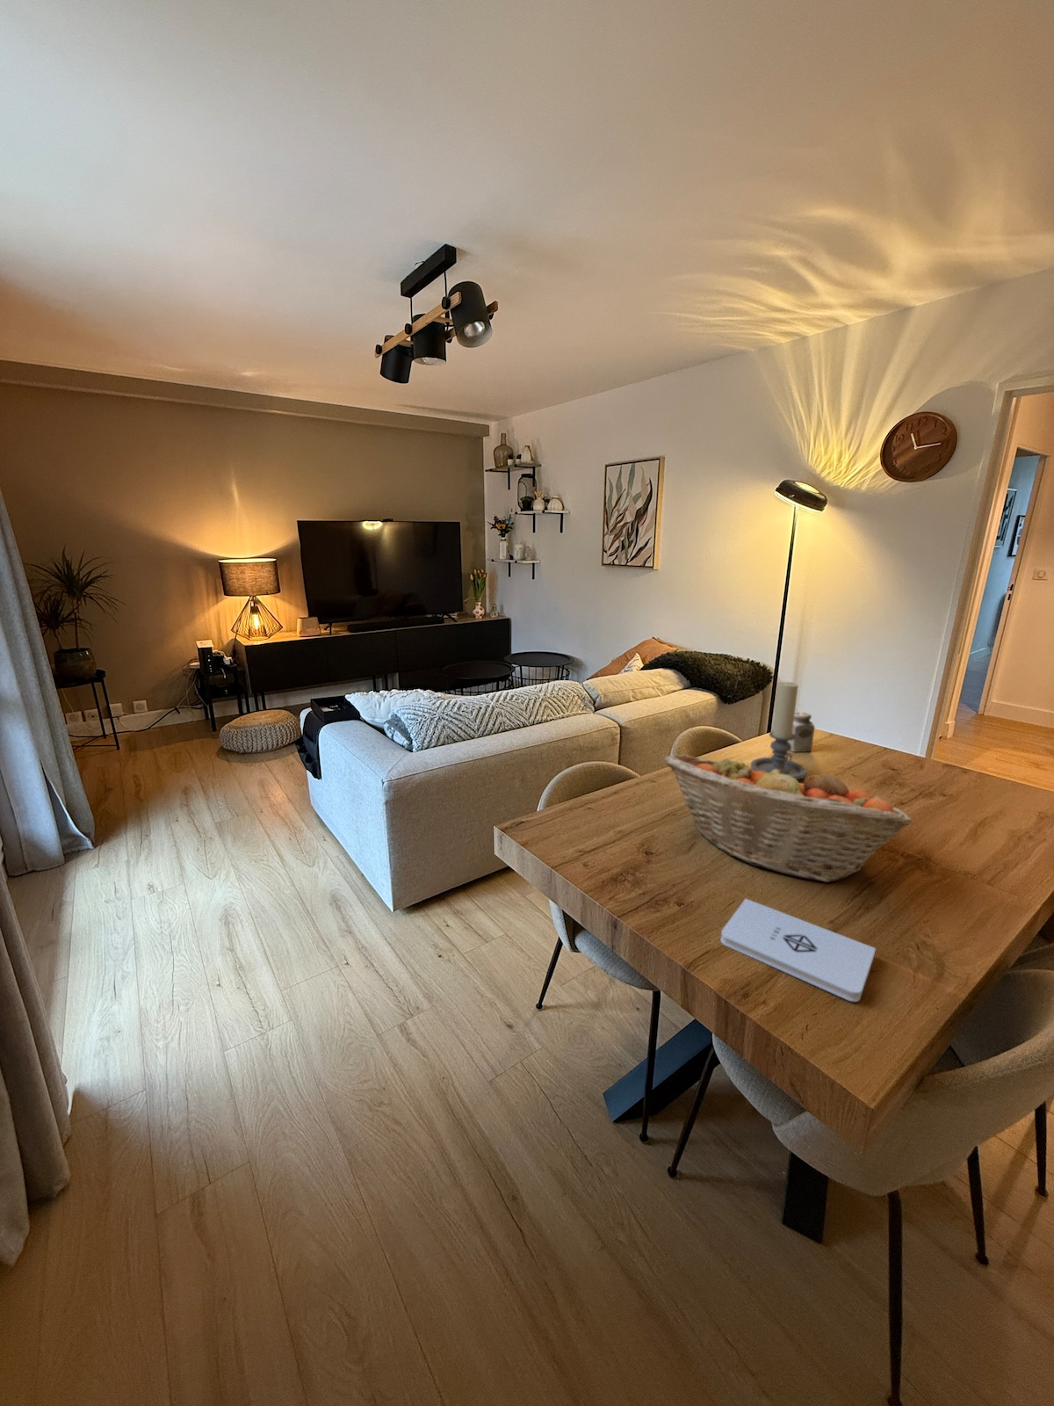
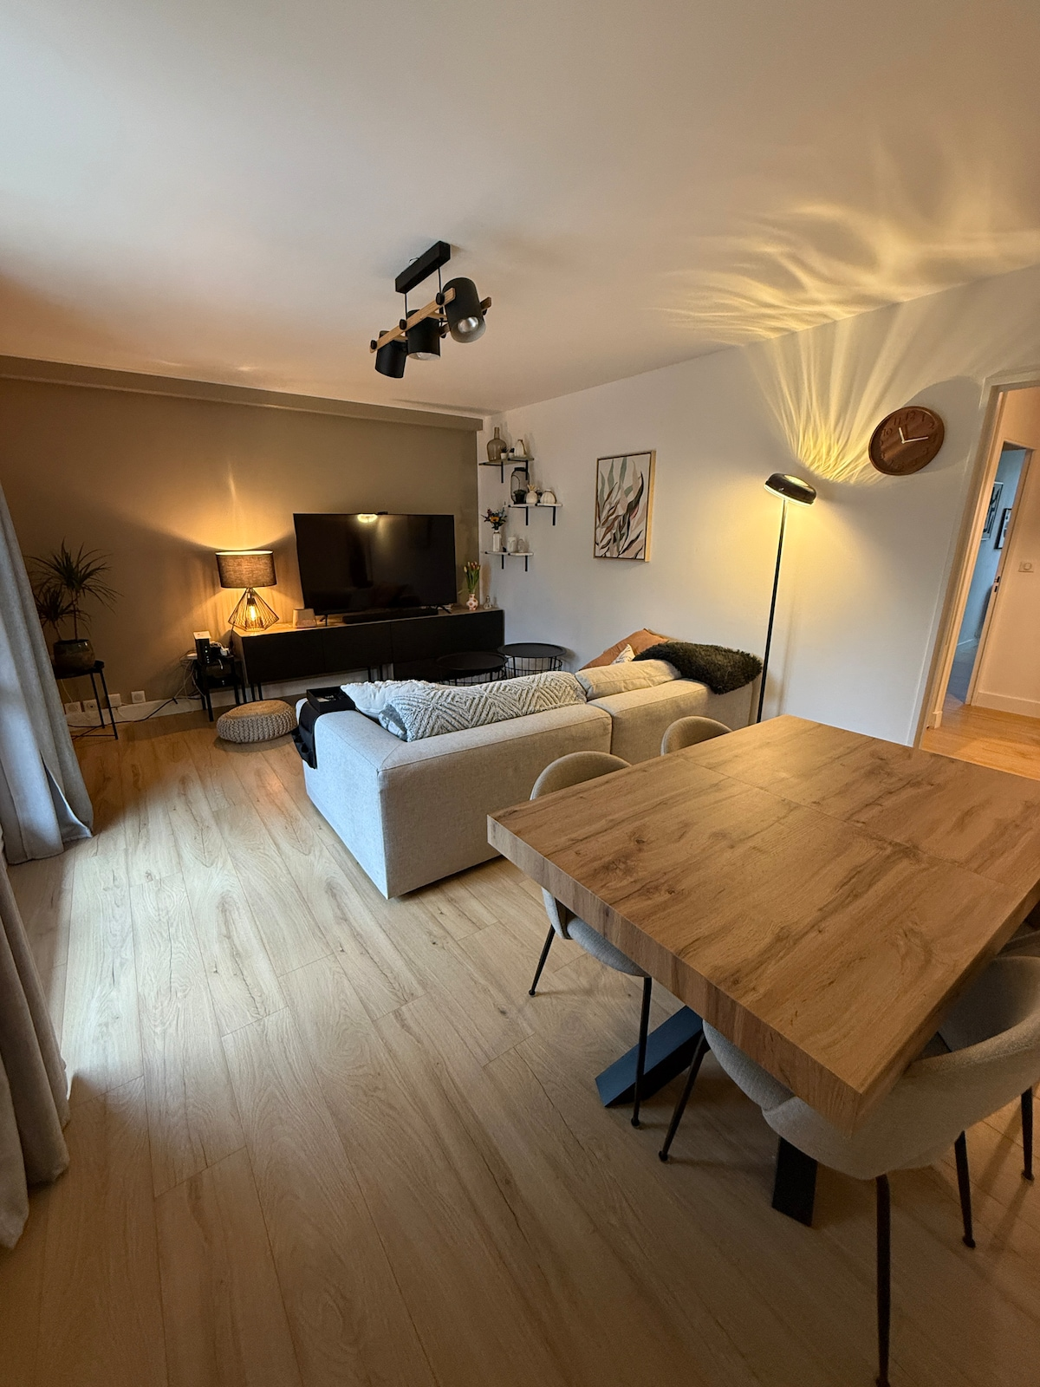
- candle holder [751,681,808,780]
- fruit basket [663,753,913,883]
- notepad [721,898,877,1003]
- salt shaker [788,711,816,753]
